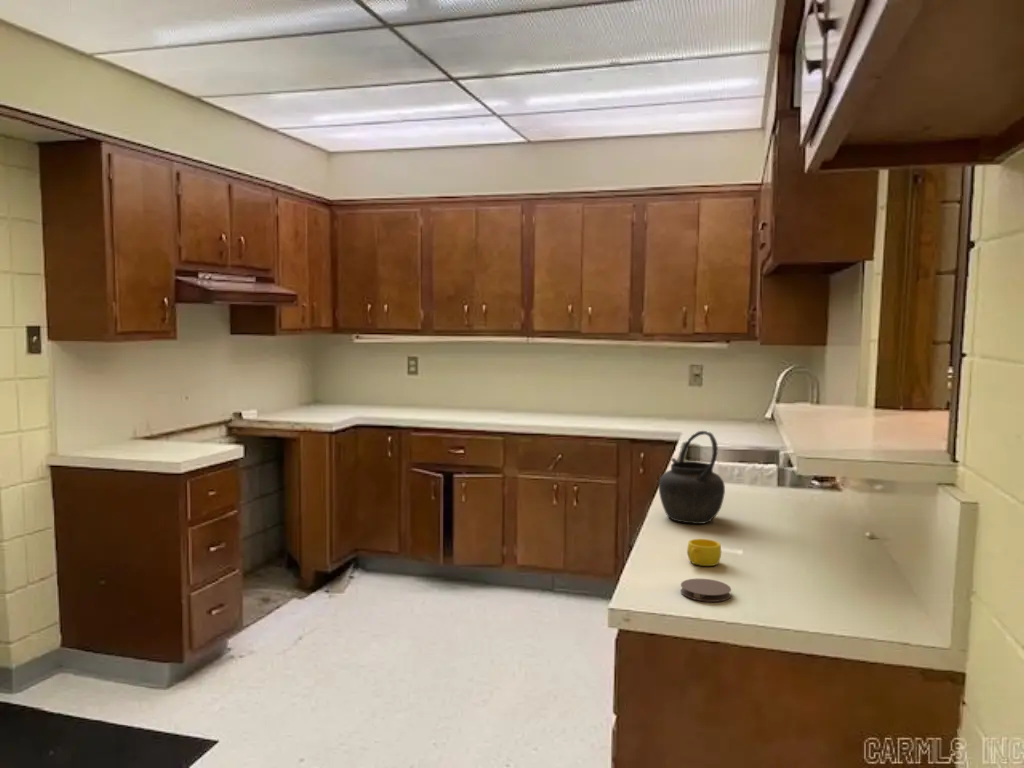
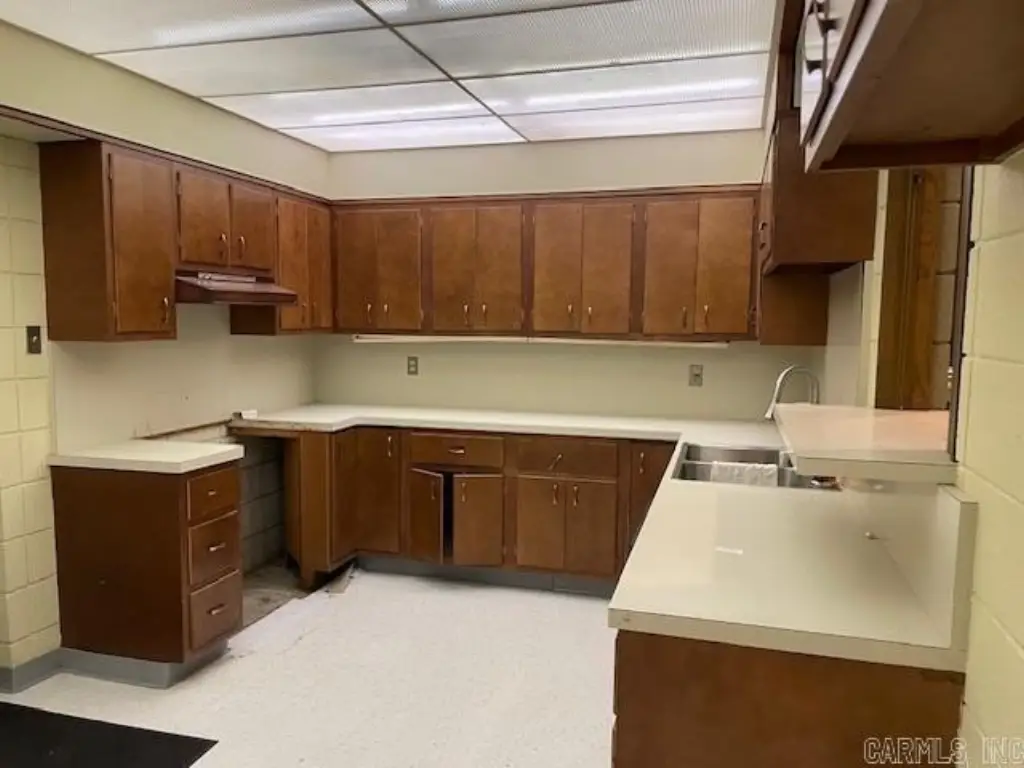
- cup [686,538,722,567]
- kettle [657,430,726,525]
- coaster [680,578,732,603]
